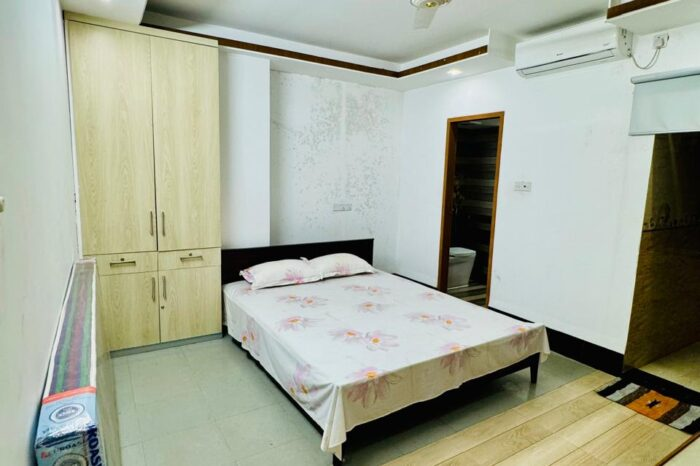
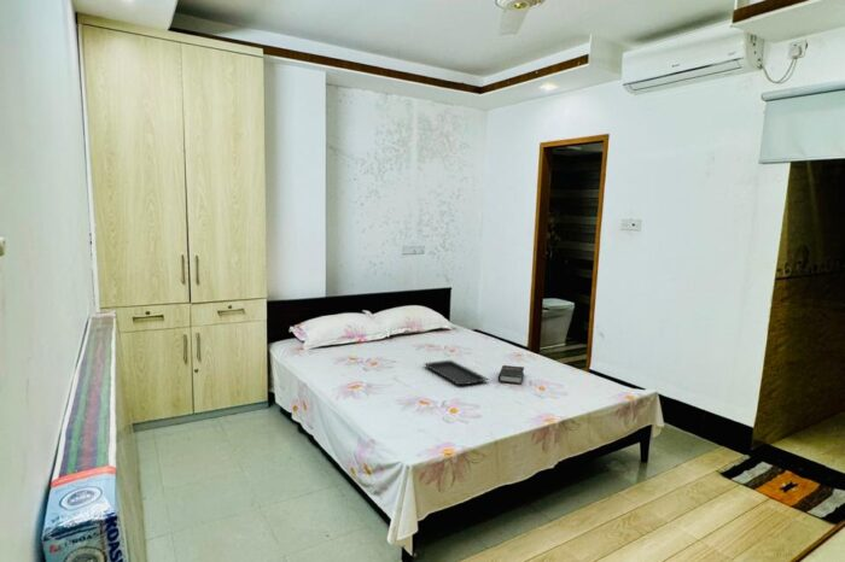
+ serving tray [422,359,490,386]
+ hardback book [497,364,525,386]
